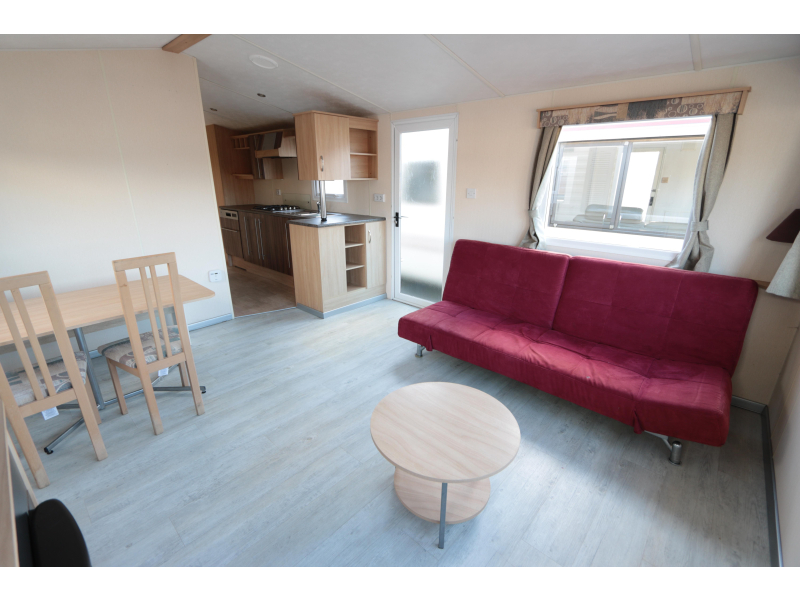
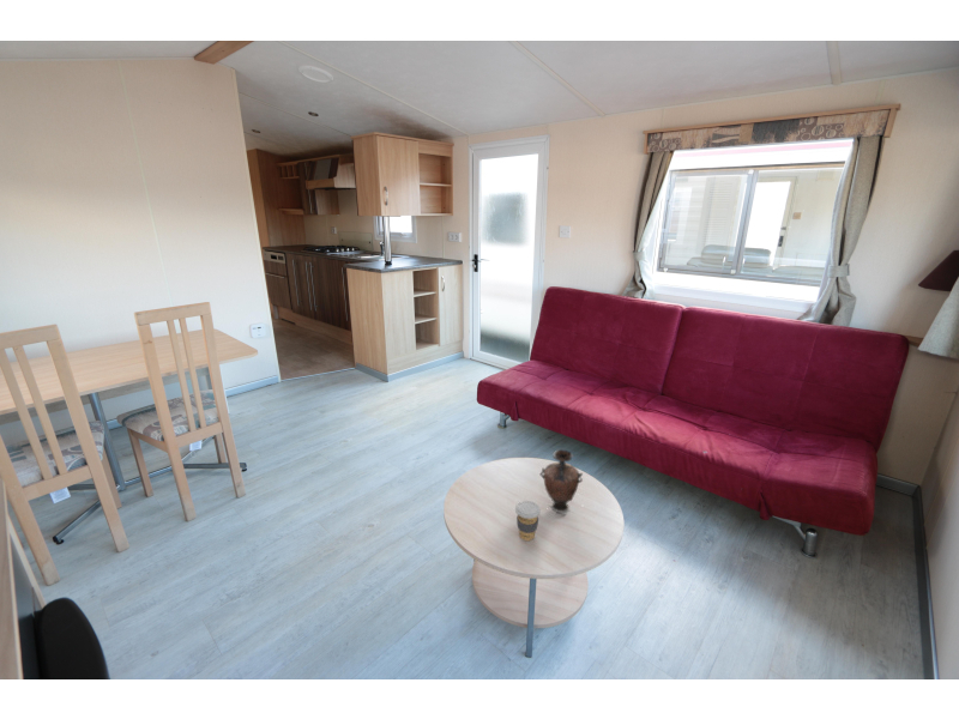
+ vase [539,448,584,516]
+ coffee cup [514,500,542,542]
